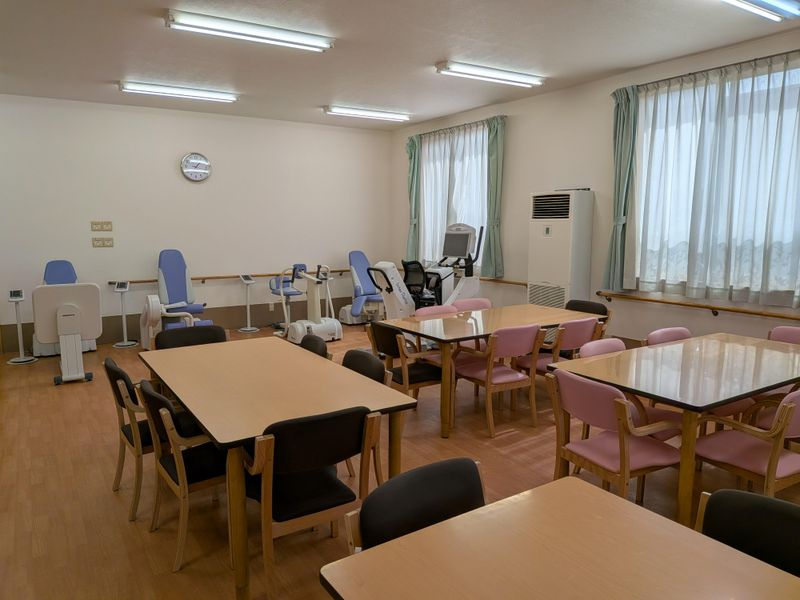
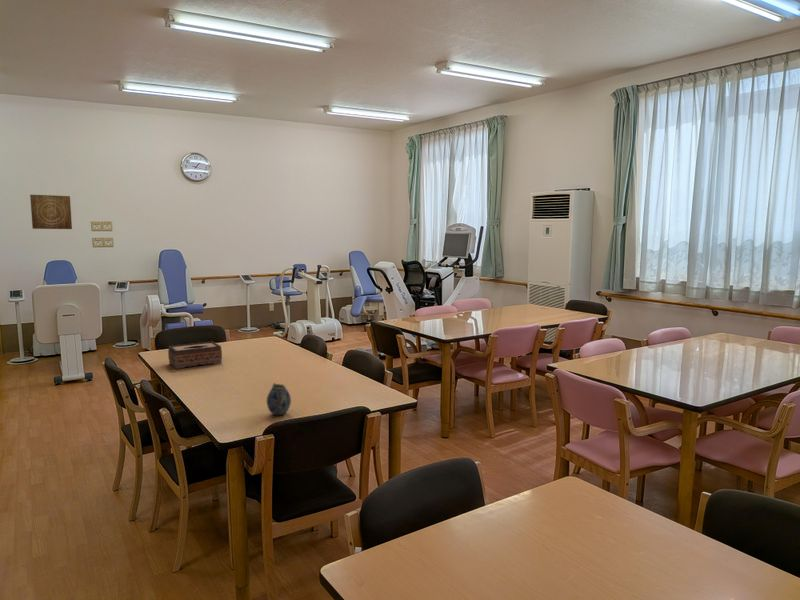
+ tissue box [167,340,223,370]
+ wall art [29,194,73,230]
+ teapot [266,382,292,416]
